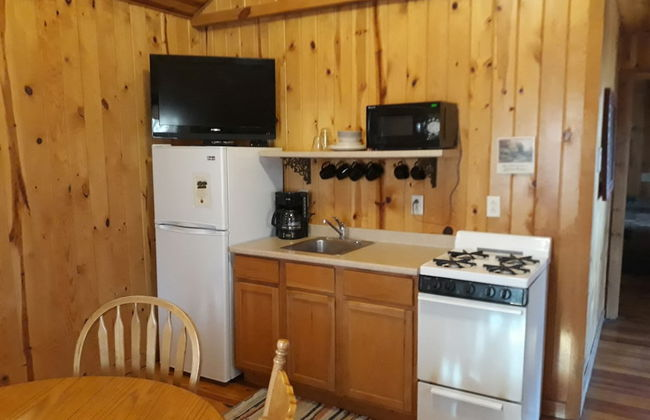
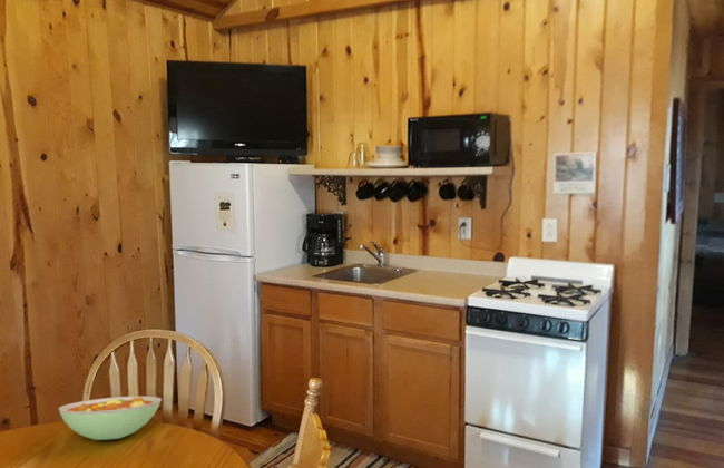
+ casserole [58,396,163,441]
